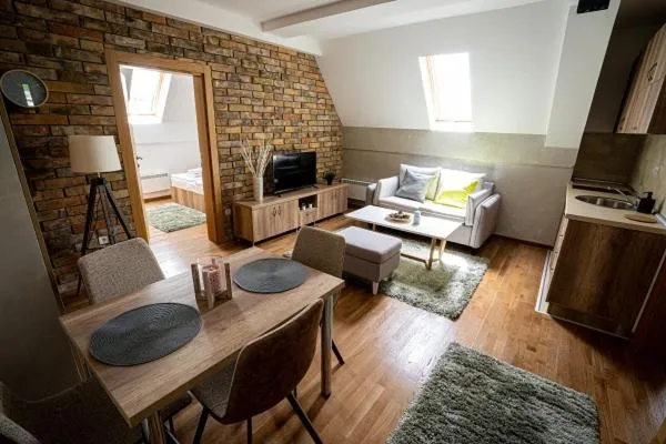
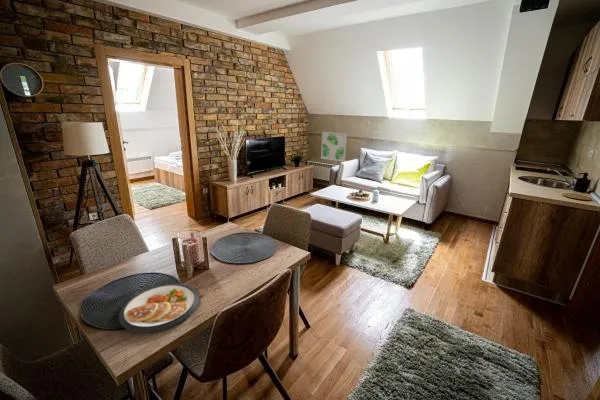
+ dish [118,283,200,334]
+ wall art [320,131,348,163]
